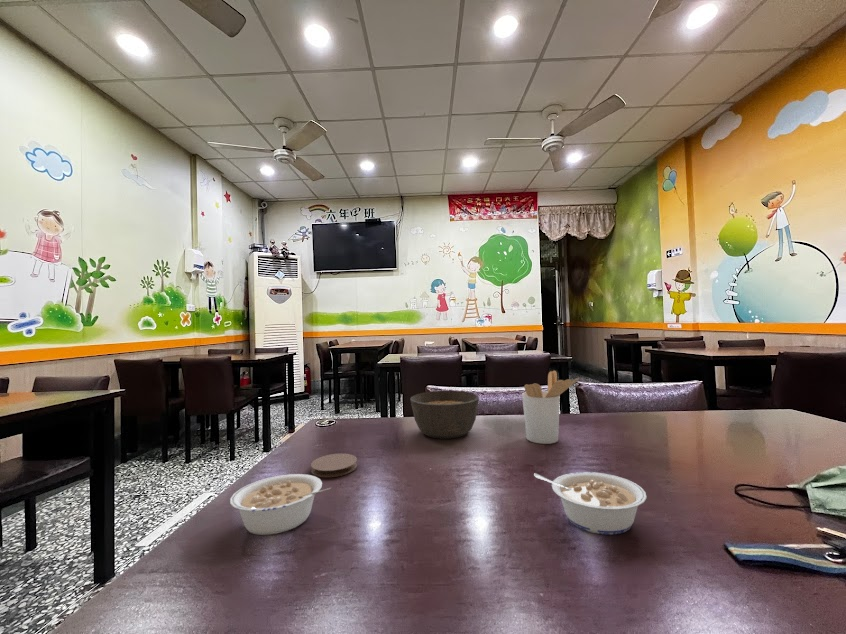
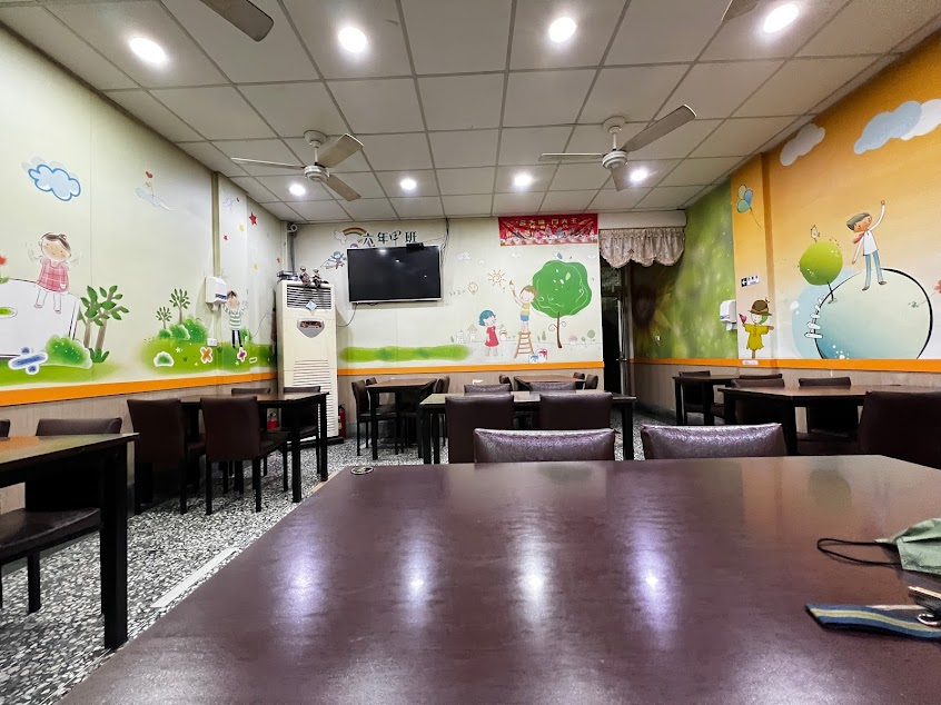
- coaster [310,452,358,478]
- utensil holder [521,370,579,445]
- legume [533,471,647,536]
- legume [229,473,333,536]
- soup bowl [409,390,480,440]
